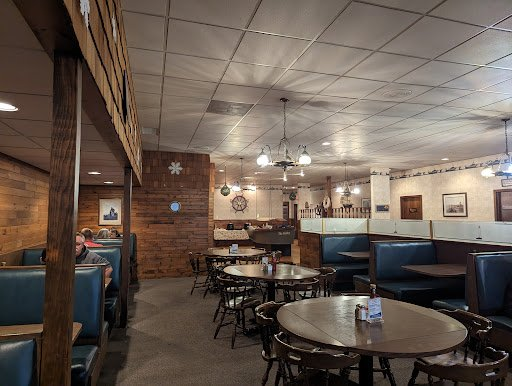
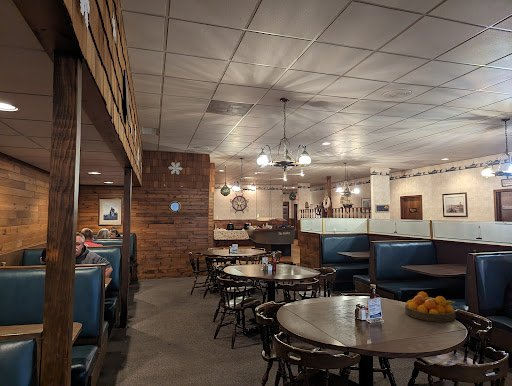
+ fruit bowl [404,291,457,323]
